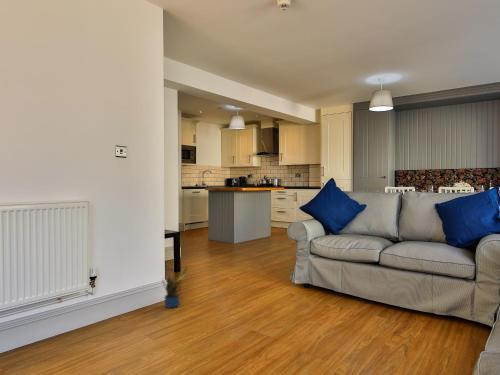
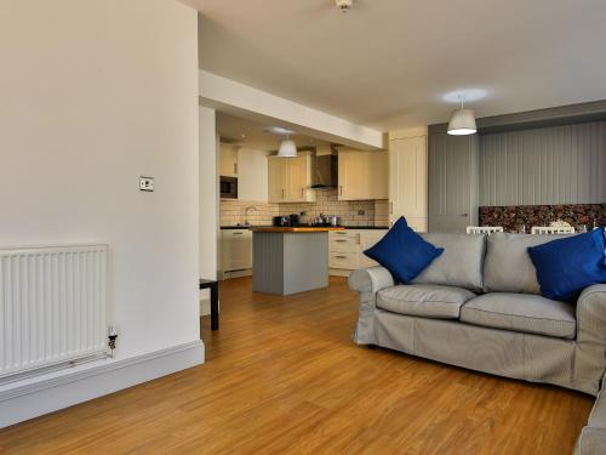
- potted plant [161,265,188,309]
